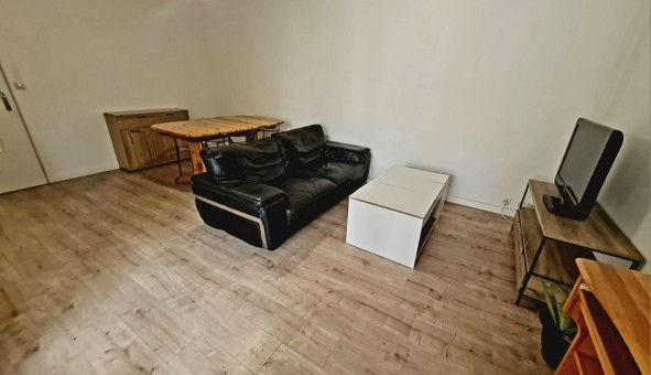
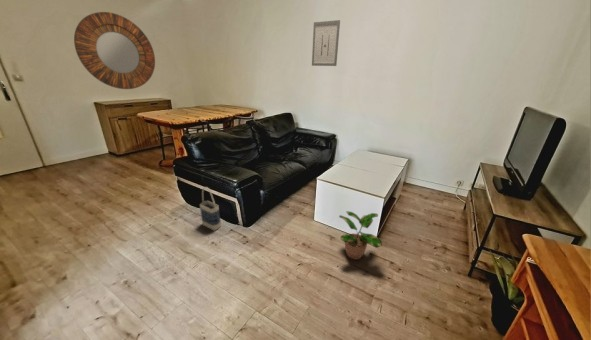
+ bag [199,186,222,231]
+ wall art [311,19,341,67]
+ potted plant [338,210,383,261]
+ home mirror [73,11,156,90]
